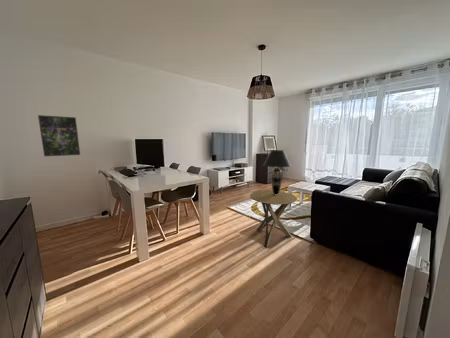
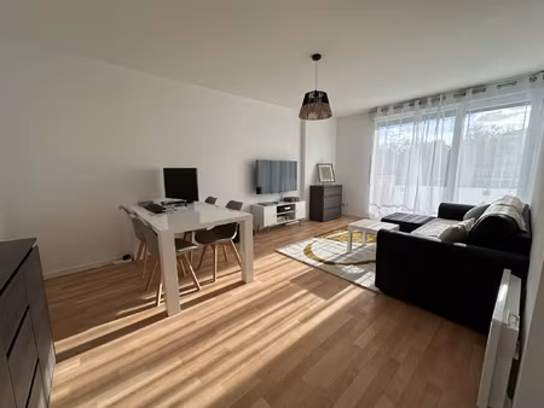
- side table [249,189,298,248]
- table lamp [262,149,292,195]
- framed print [37,114,81,157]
